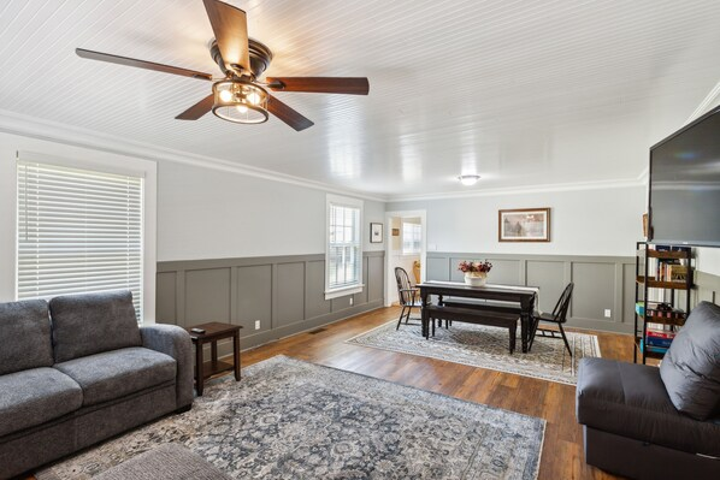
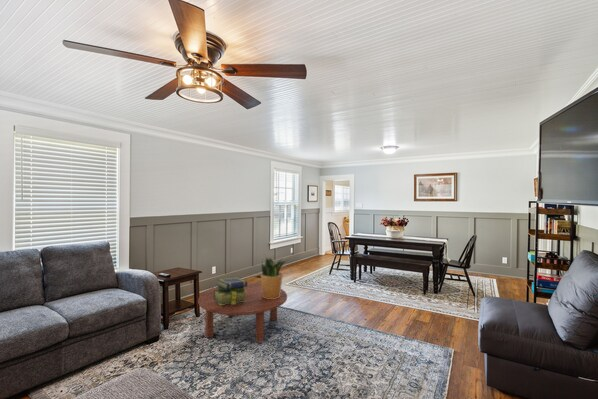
+ coffee table [197,282,288,343]
+ potted plant [259,256,288,299]
+ stack of books [214,277,248,305]
